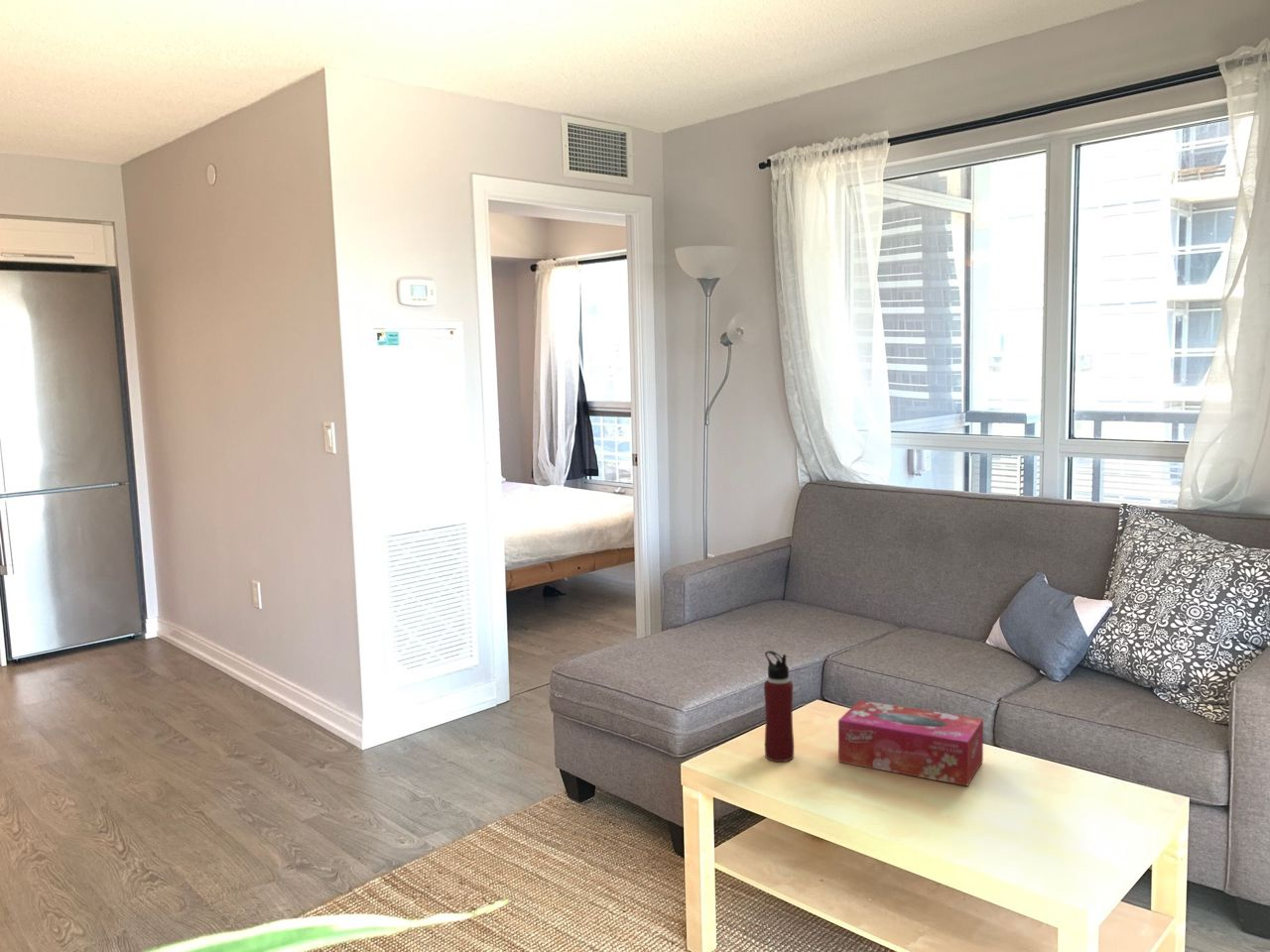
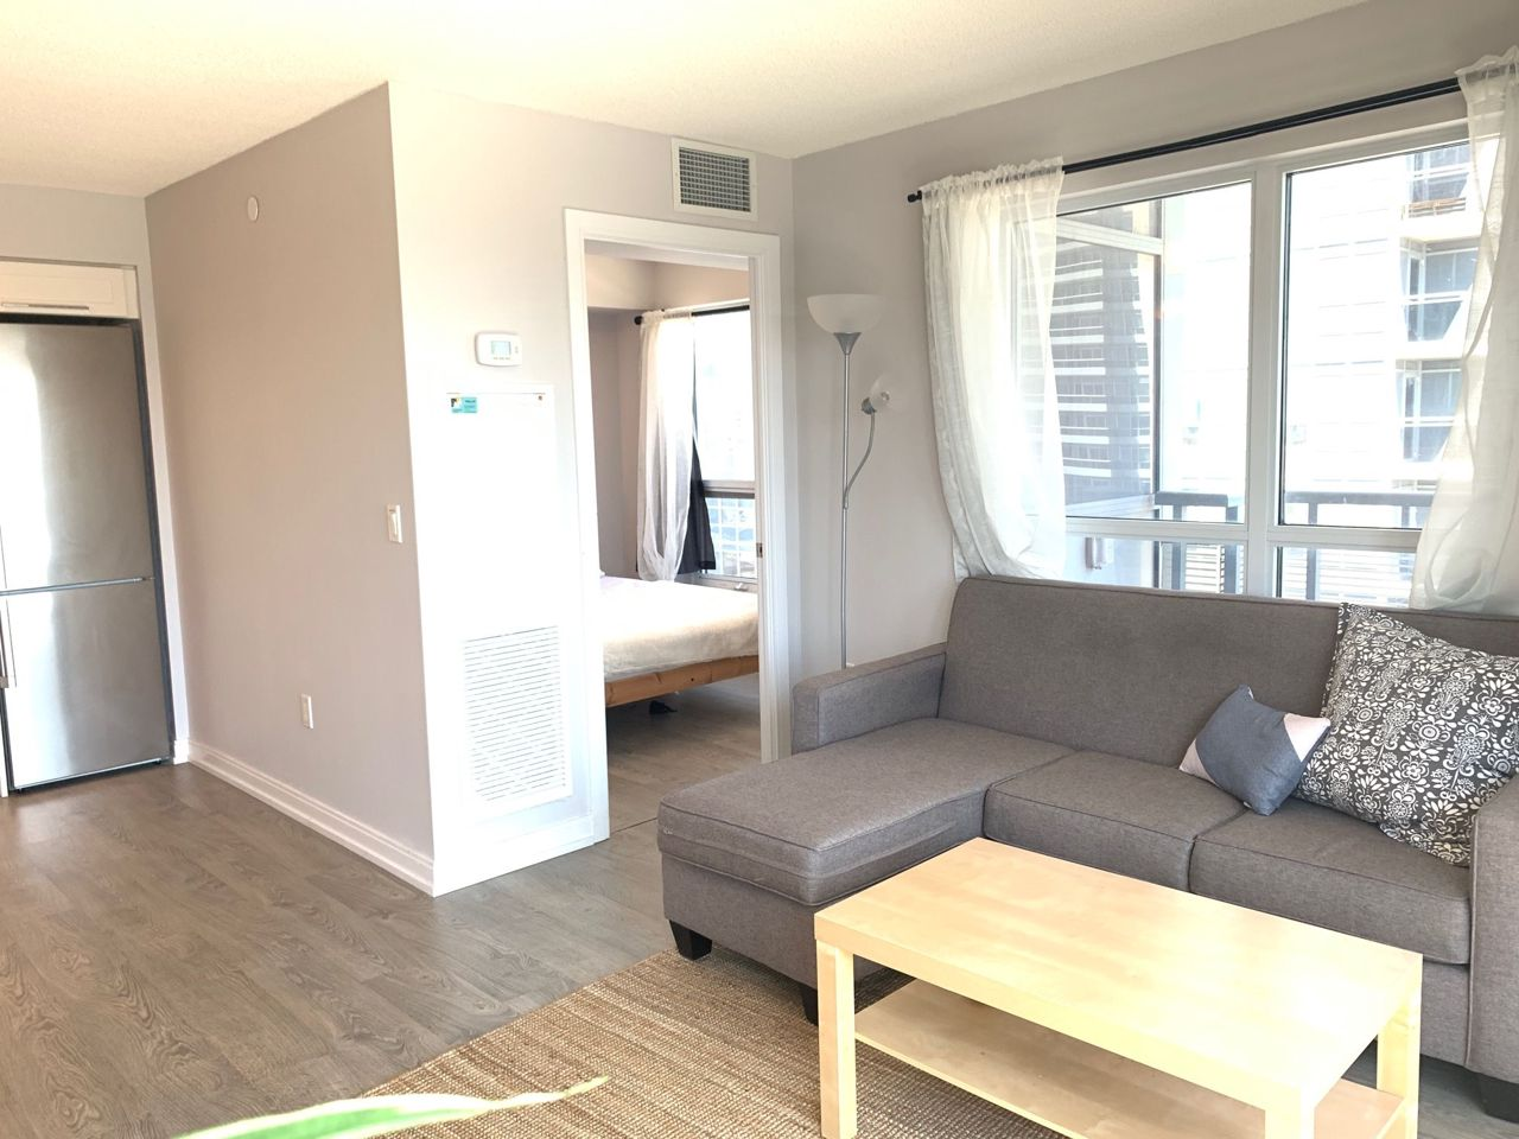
- tissue box [837,699,984,787]
- water bottle [763,650,795,763]
